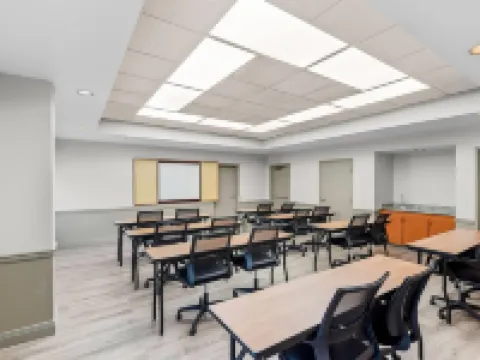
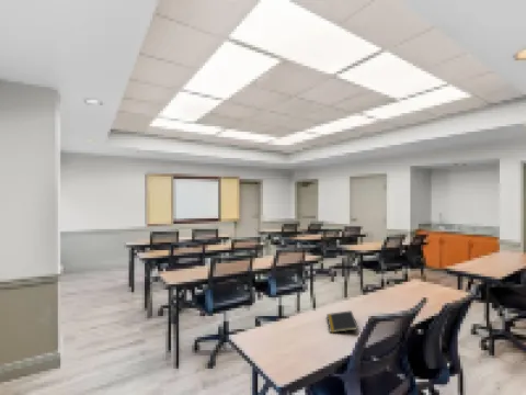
+ notepad [325,309,359,334]
